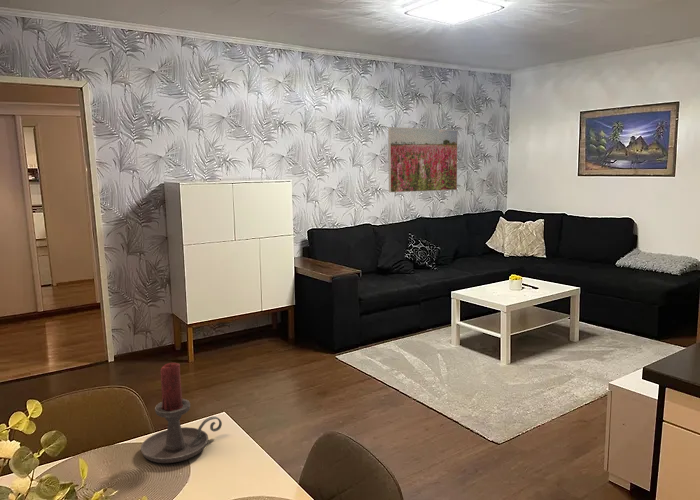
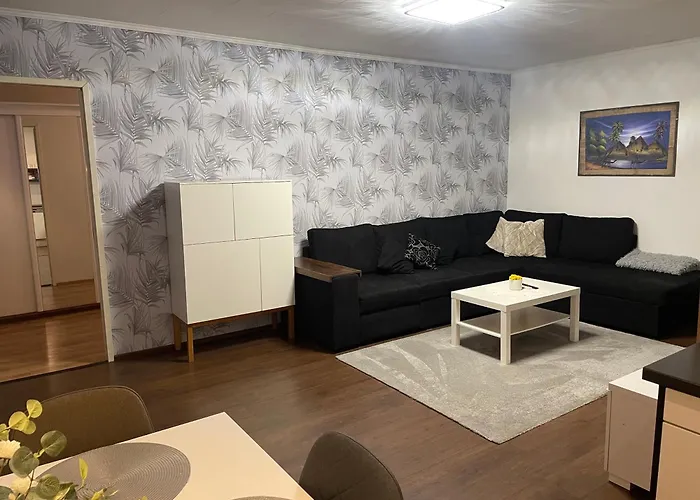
- candle holder [140,362,223,464]
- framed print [387,126,459,193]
